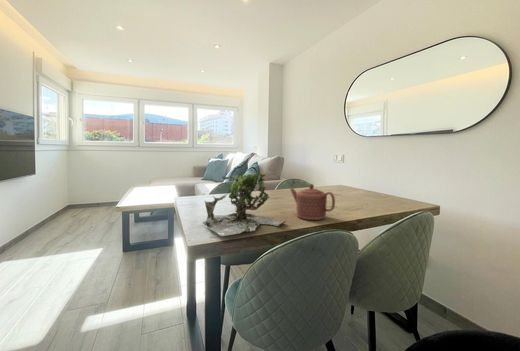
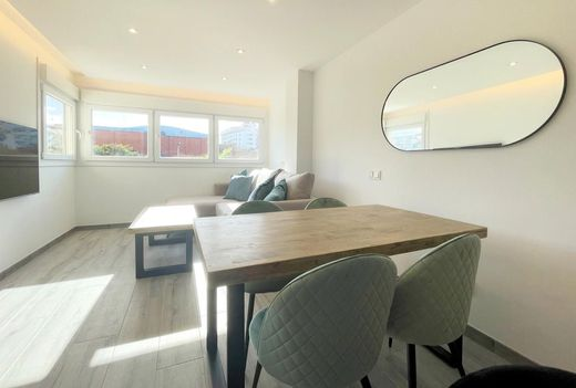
- plant [202,173,287,237]
- teapot [289,183,336,221]
